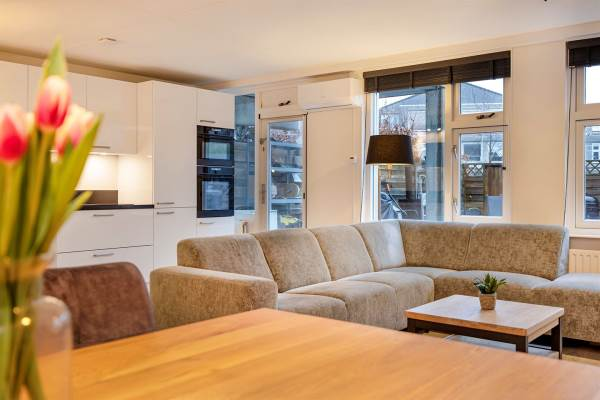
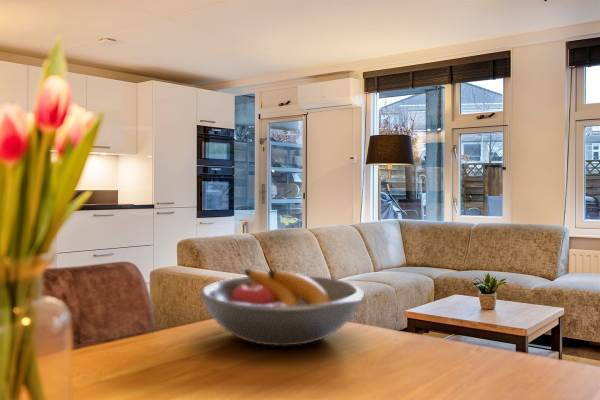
+ fruit bowl [198,268,365,347]
